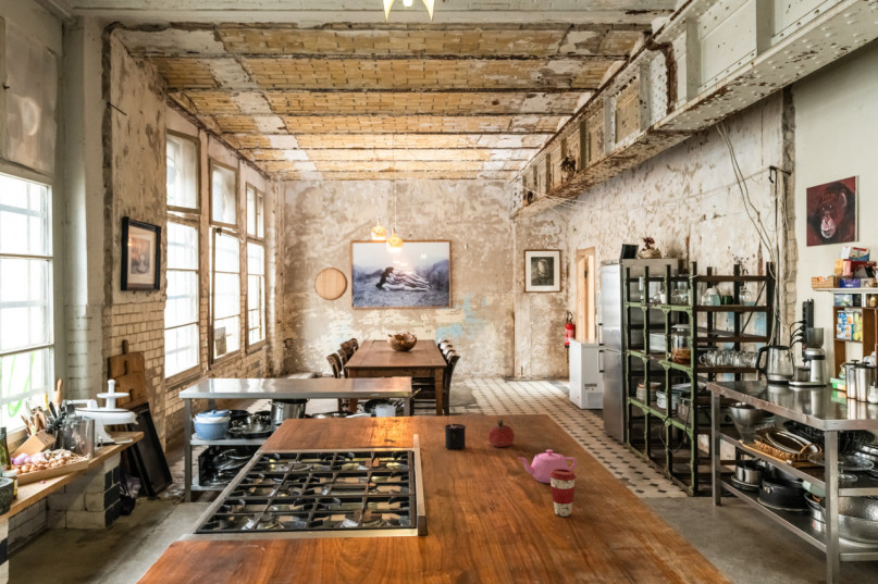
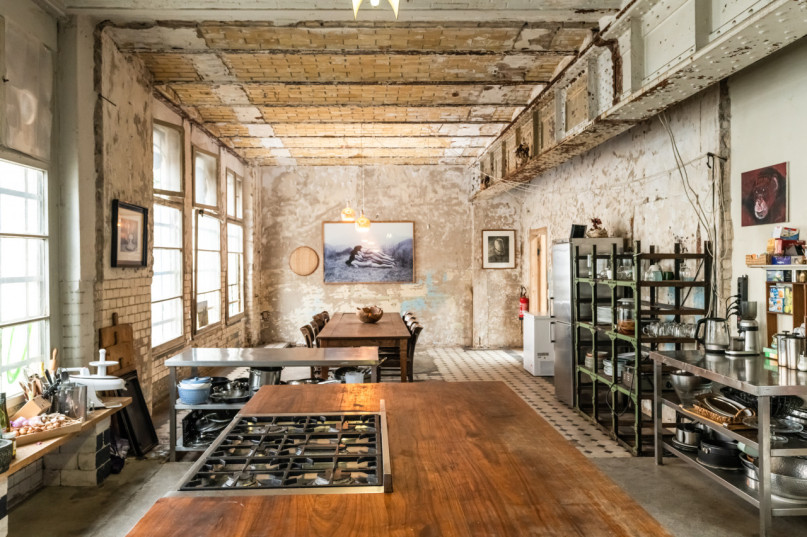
- coffee cup [549,469,577,517]
- candle [443,415,467,450]
- fruit [487,419,516,448]
- teapot [518,448,578,484]
